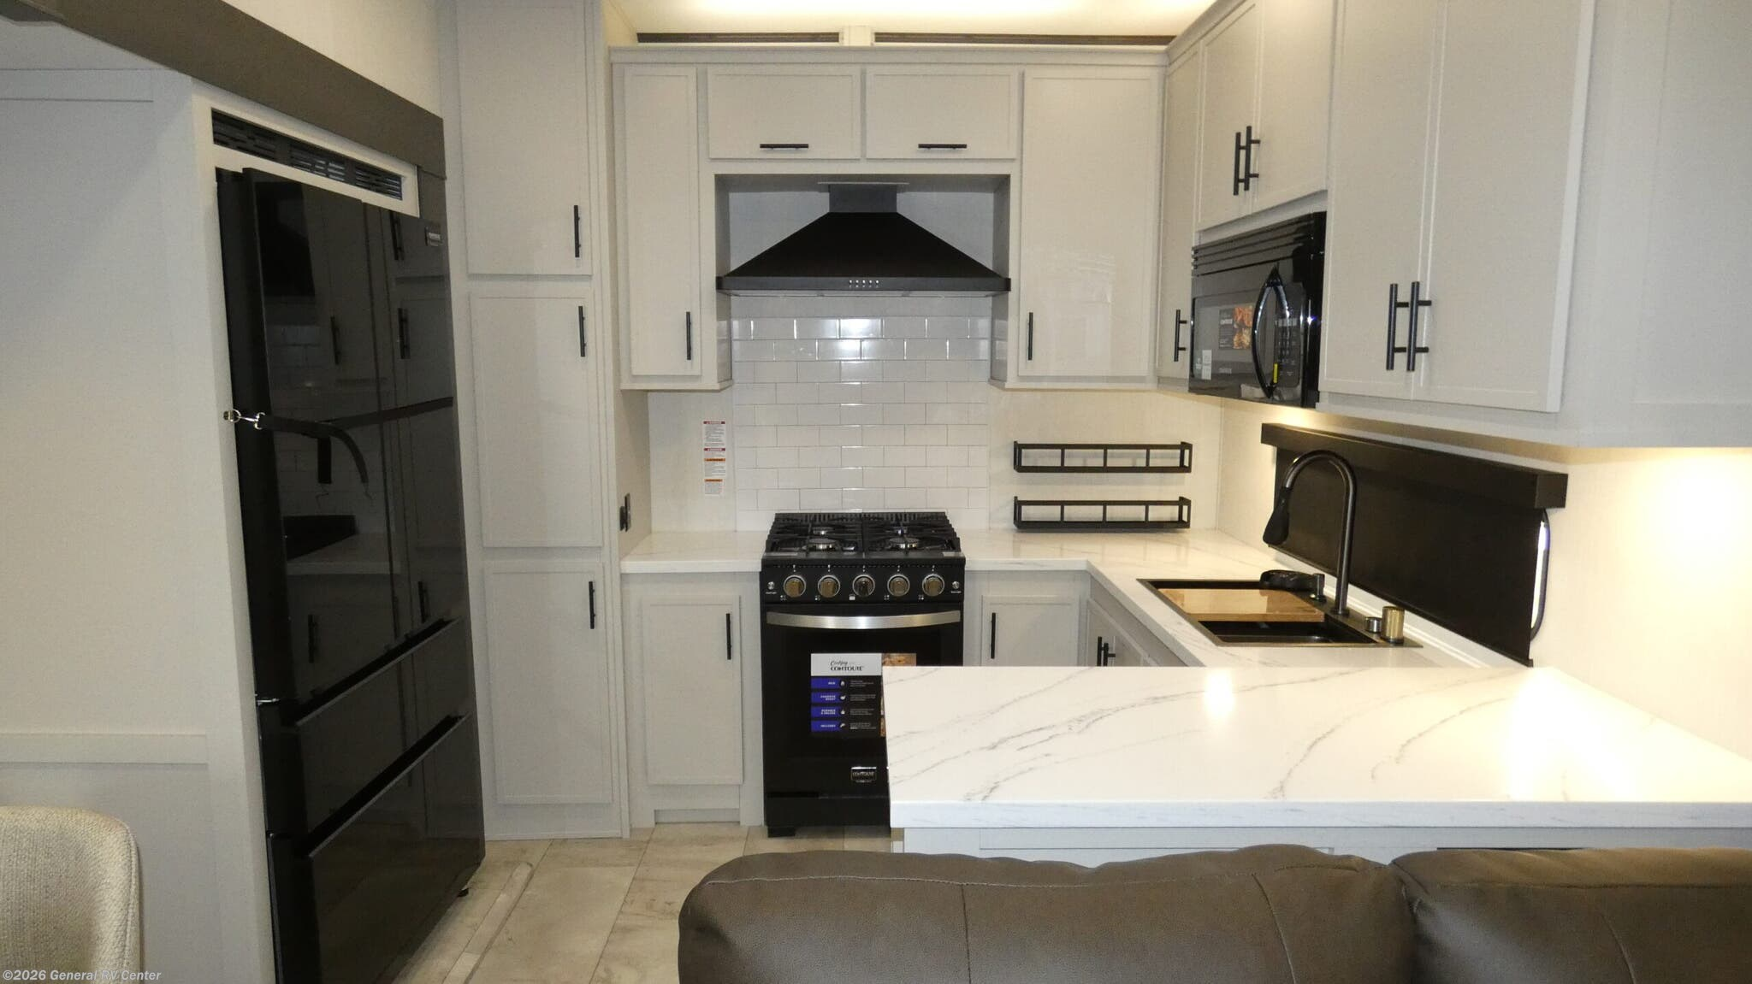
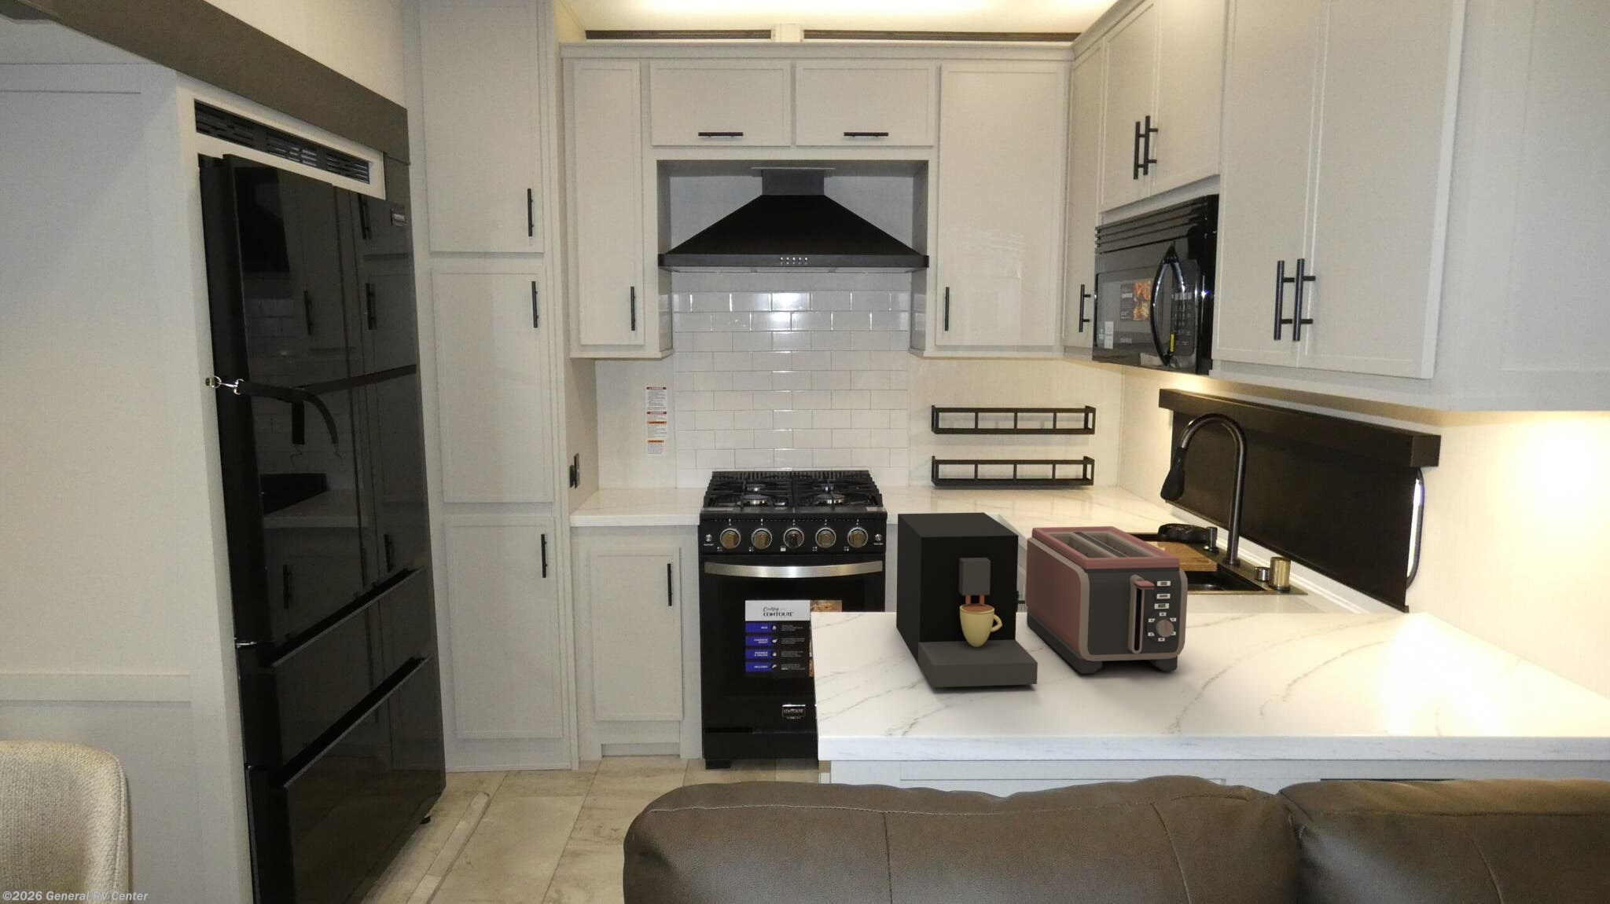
+ toaster [1024,525,1189,674]
+ coffee maker [896,512,1038,688]
